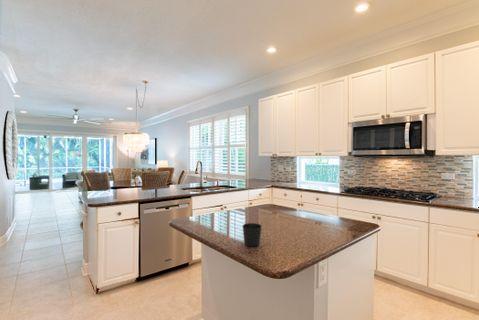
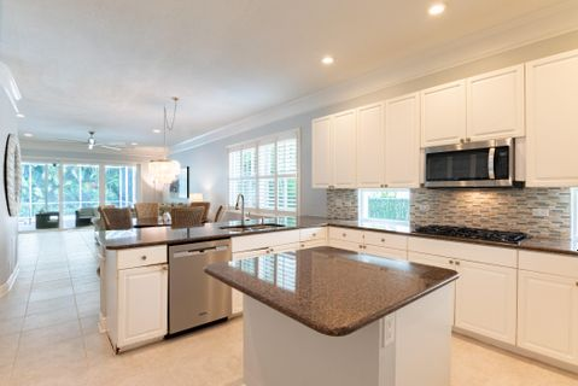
- cup [242,222,263,248]
